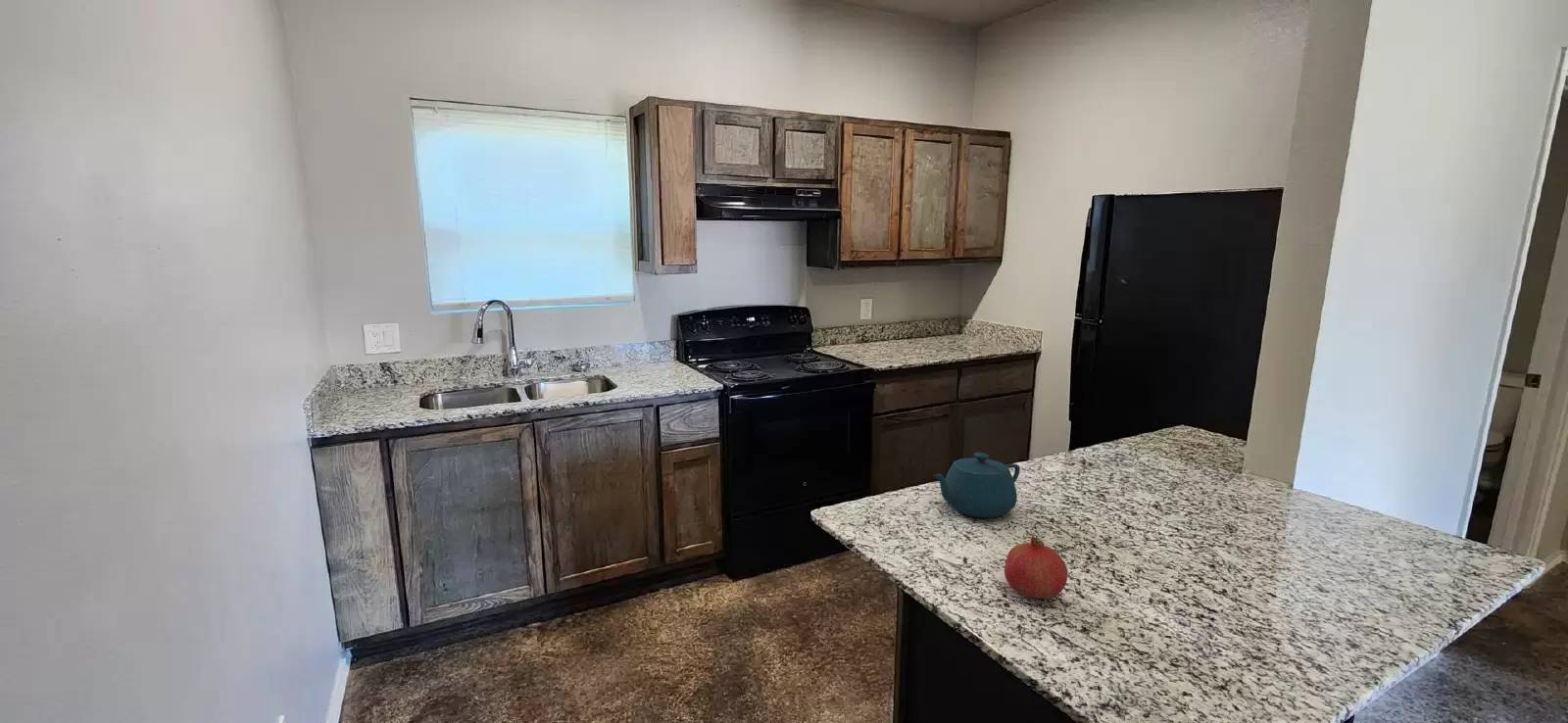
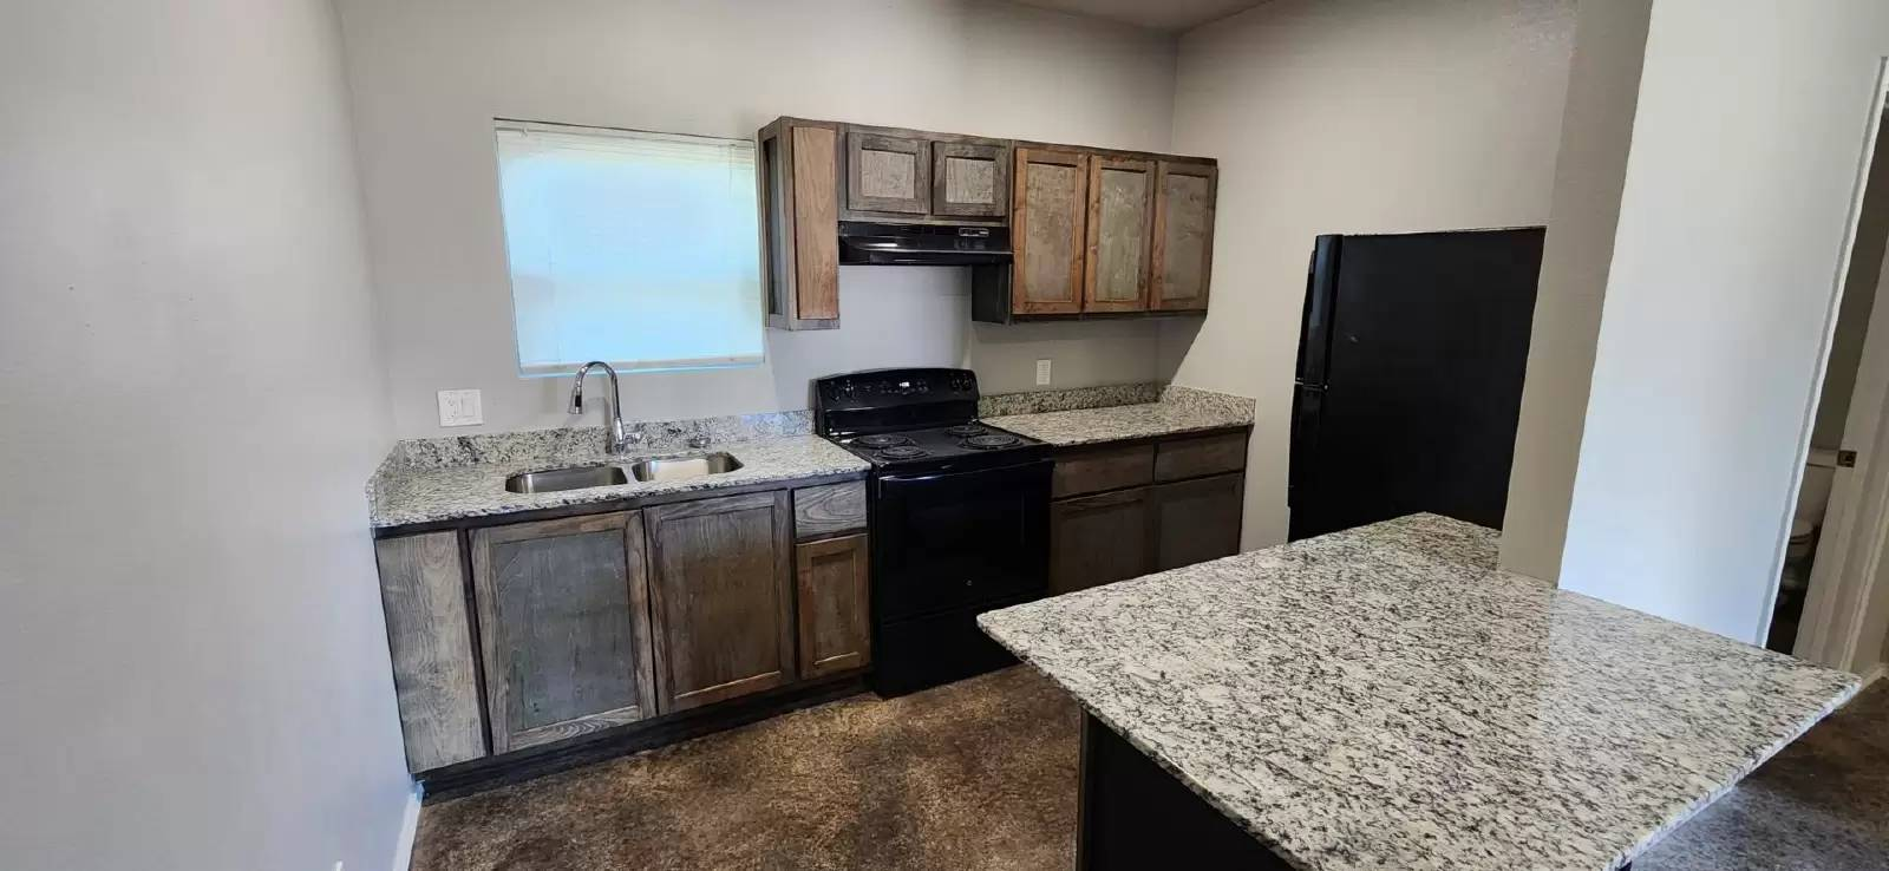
- fruit [1004,534,1068,600]
- teapot [932,452,1021,519]
